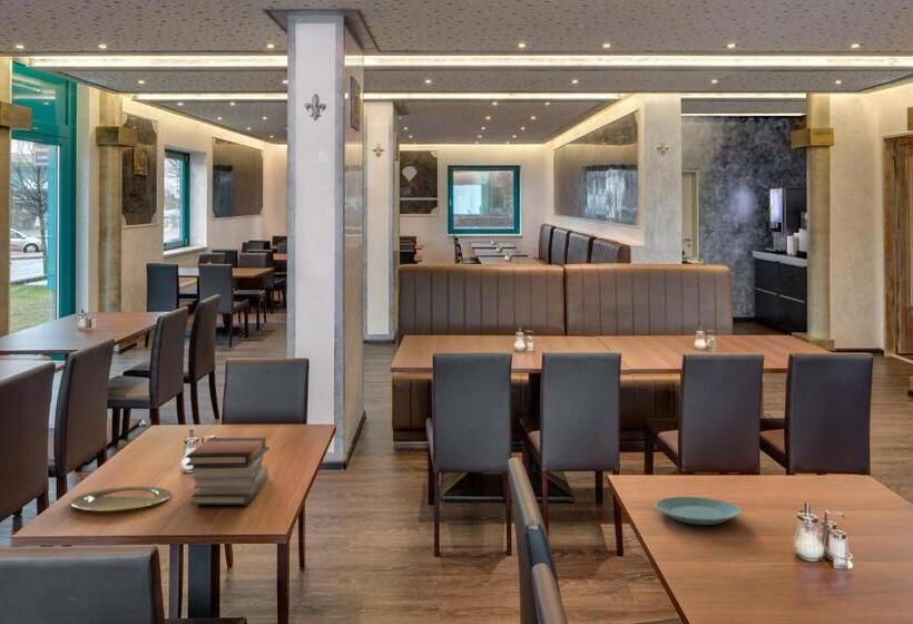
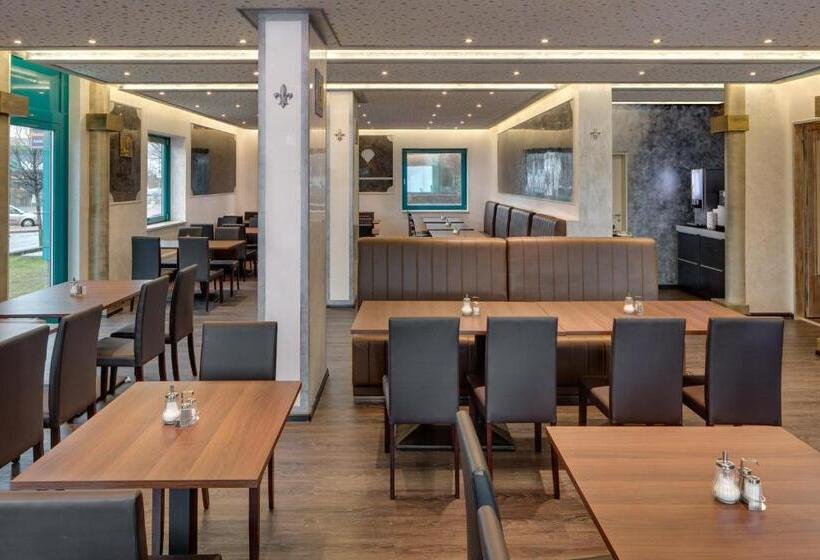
- plate [654,496,743,526]
- plate [69,486,173,513]
- book stack [185,437,271,506]
